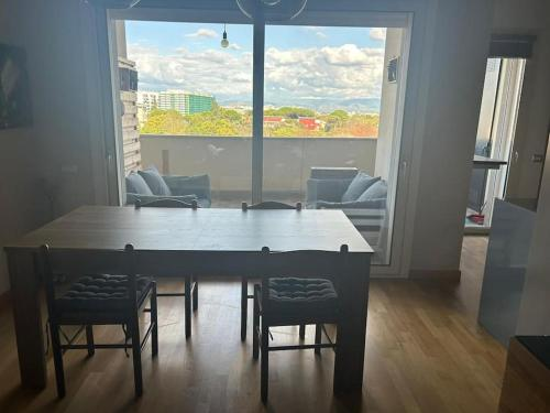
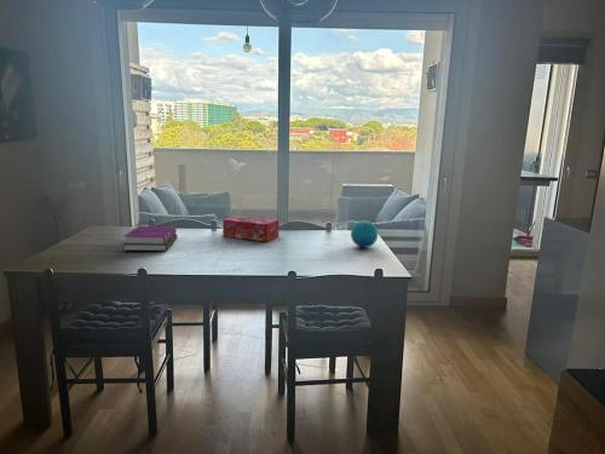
+ decorative orb [350,219,379,249]
+ hardback book [122,225,179,252]
+ tissue box [221,214,281,242]
